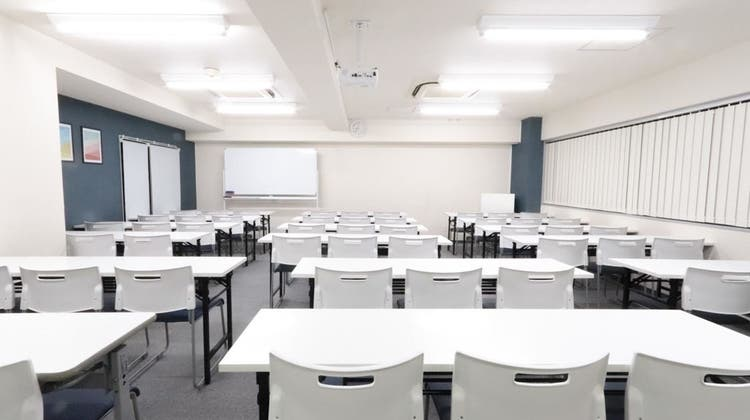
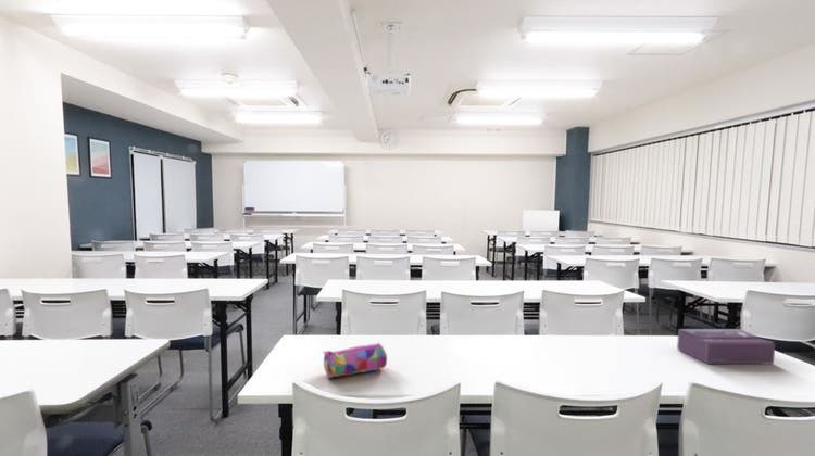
+ tissue box [676,328,776,365]
+ pencil case [323,342,388,379]
